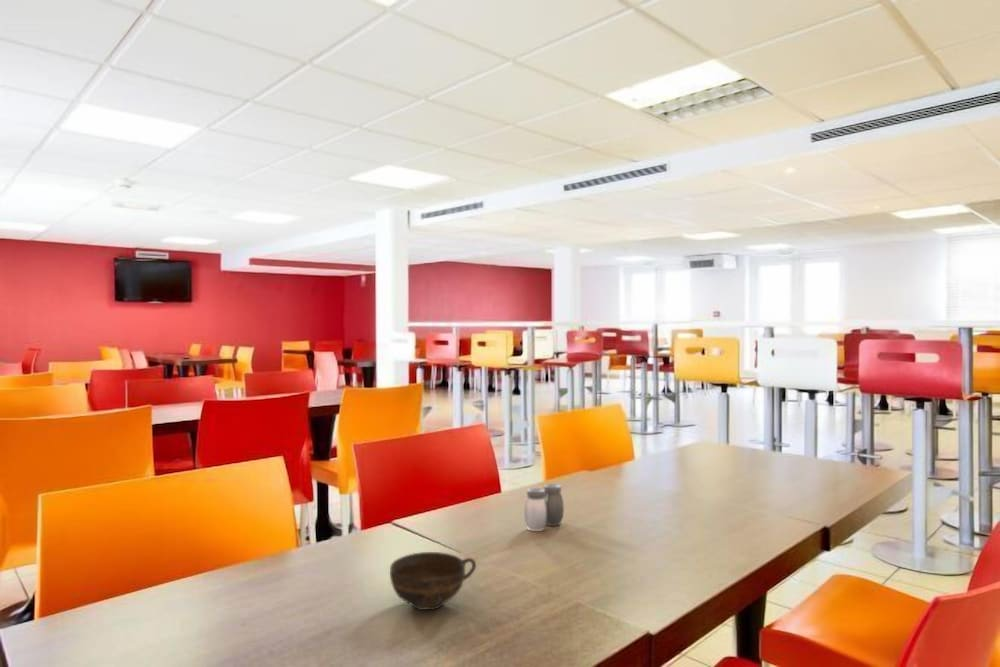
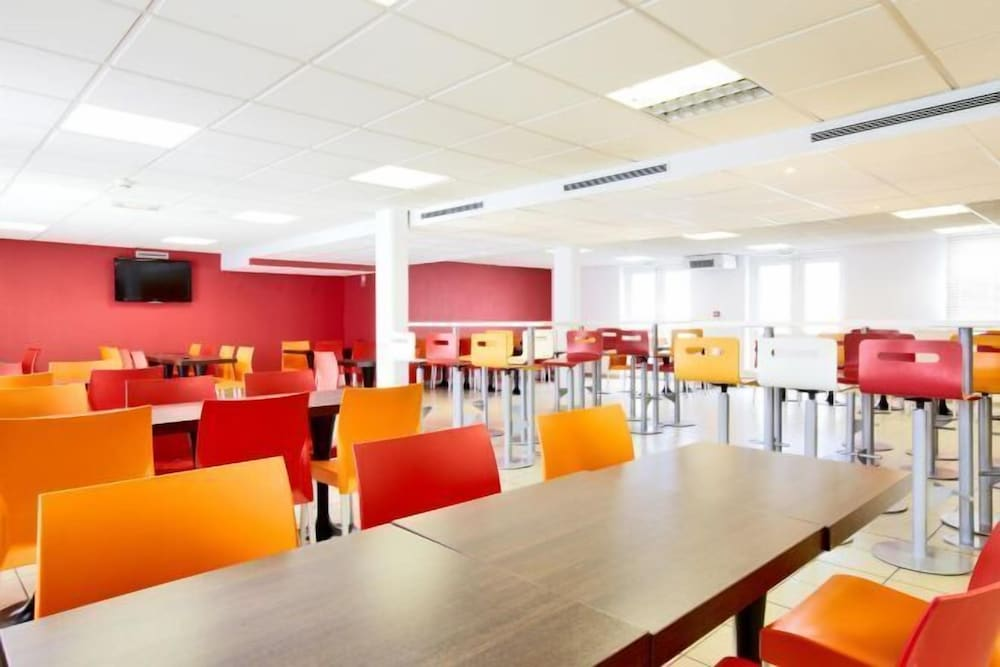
- cup [389,551,477,611]
- salt and pepper shaker [524,483,565,532]
